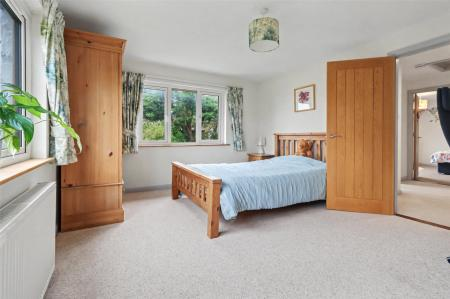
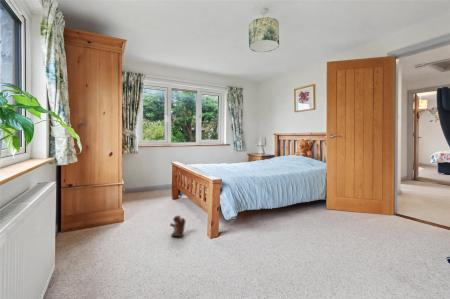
+ plush toy [169,214,187,239]
